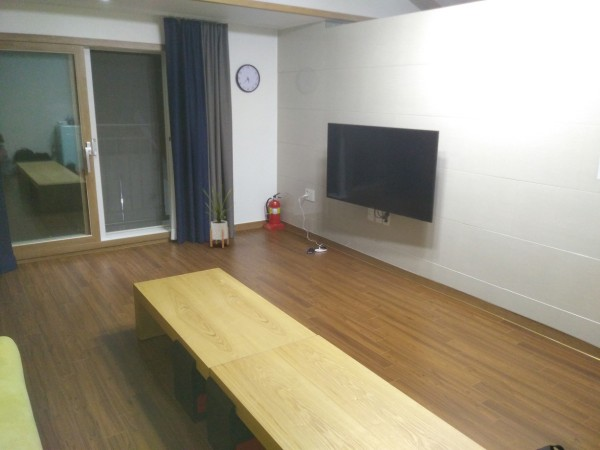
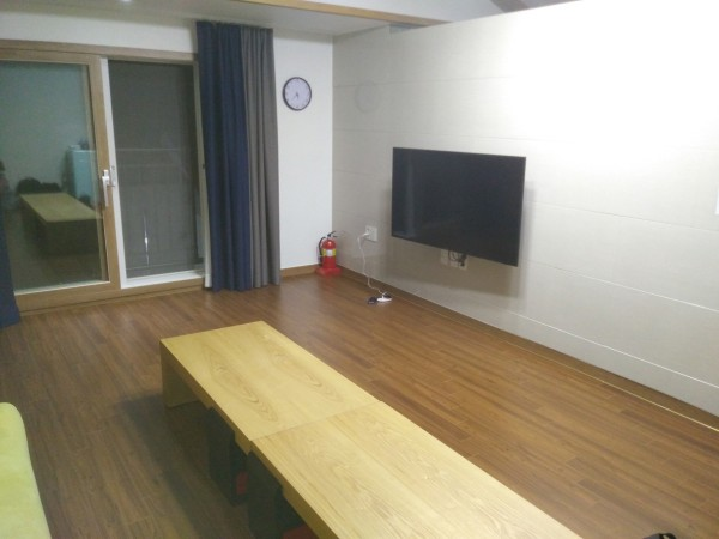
- house plant [202,183,236,249]
